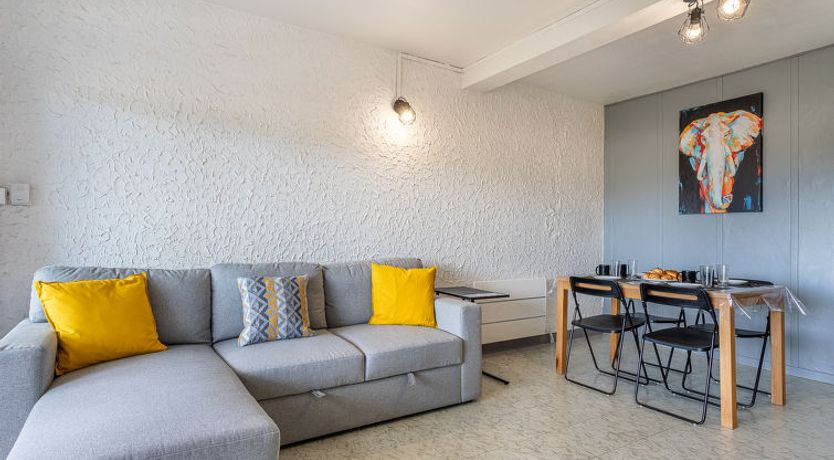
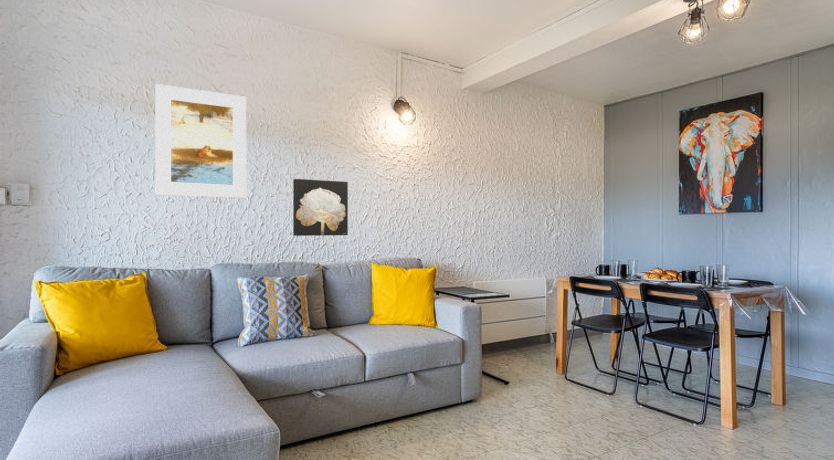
+ wall art [292,178,349,237]
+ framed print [154,83,247,199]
